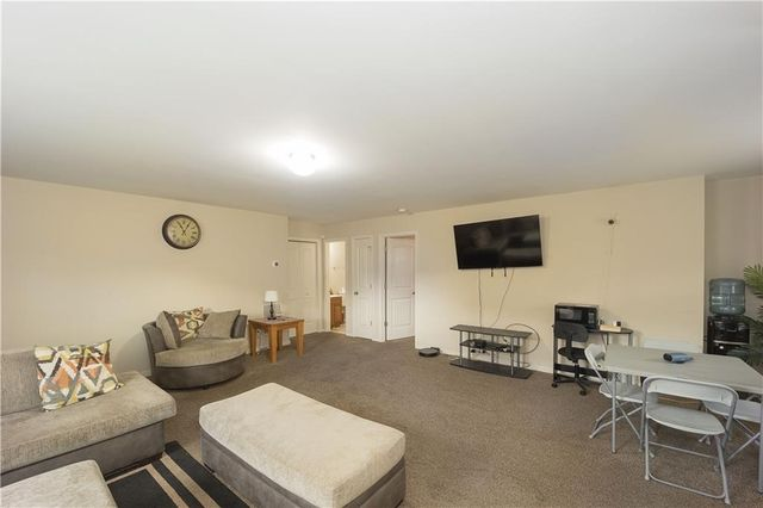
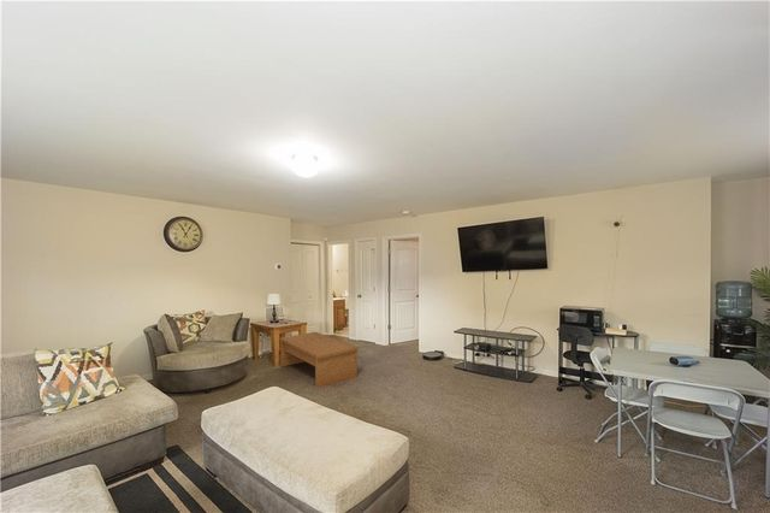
+ coffee table [278,331,360,388]
